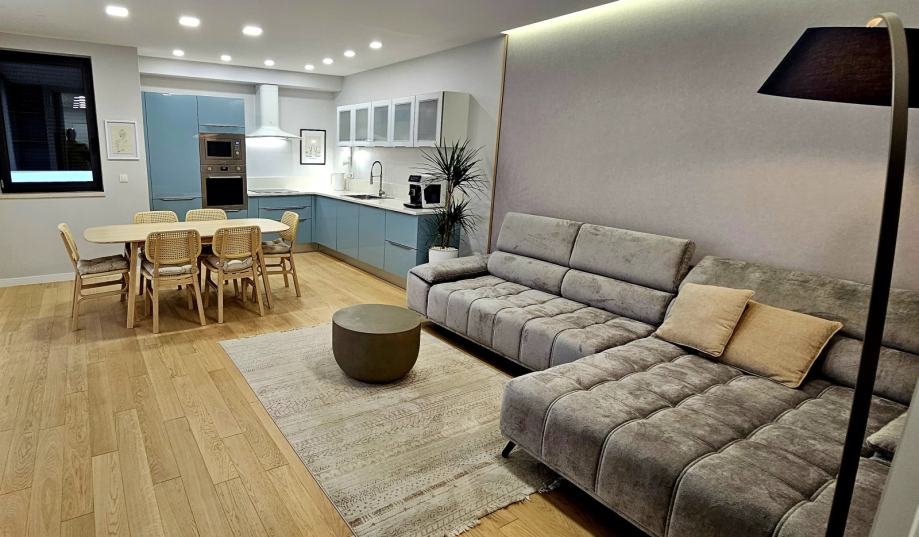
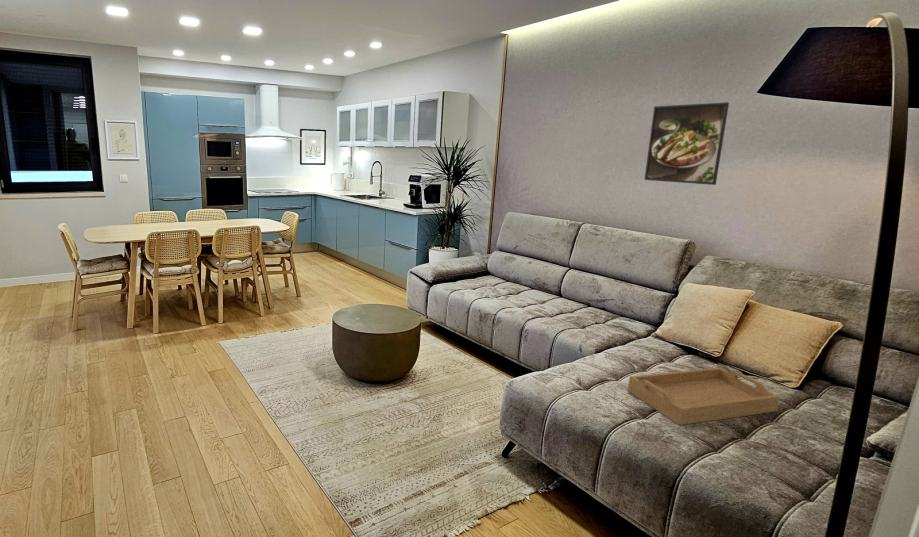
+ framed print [643,101,730,186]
+ serving tray [627,367,780,426]
